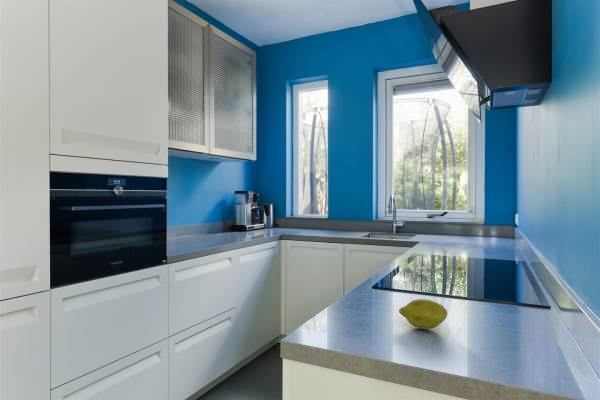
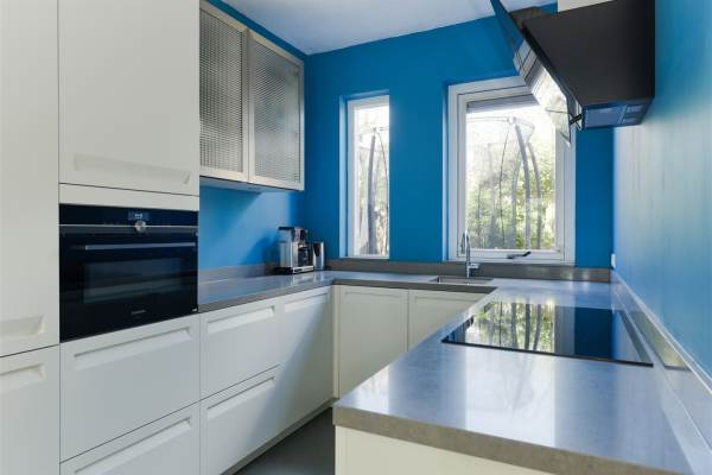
- fruit [398,298,448,330]
